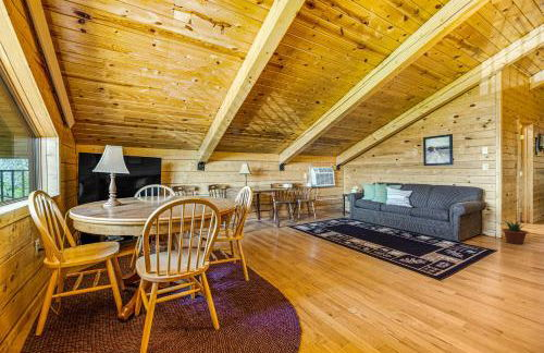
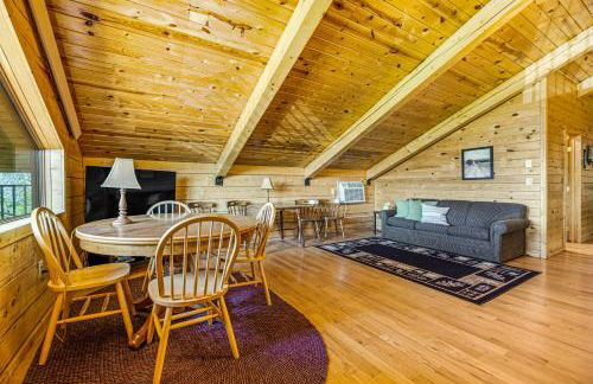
- potted plant [500,219,529,245]
